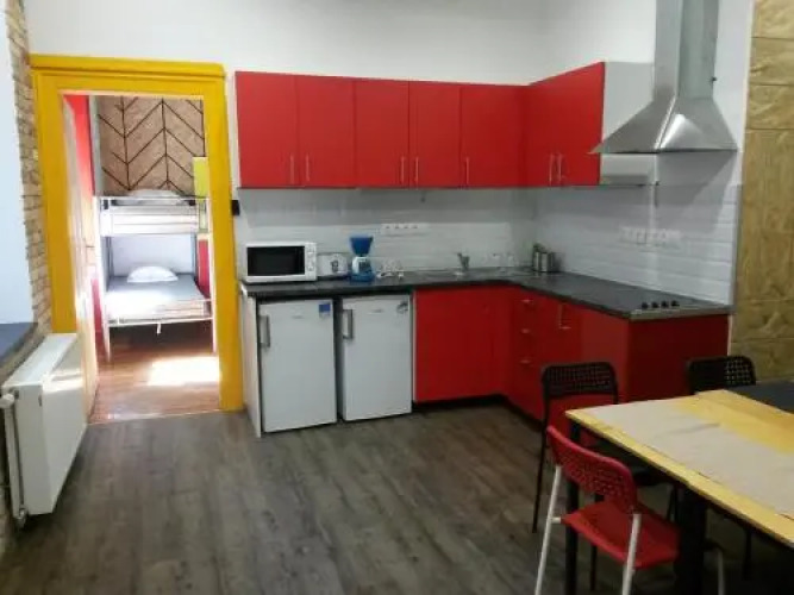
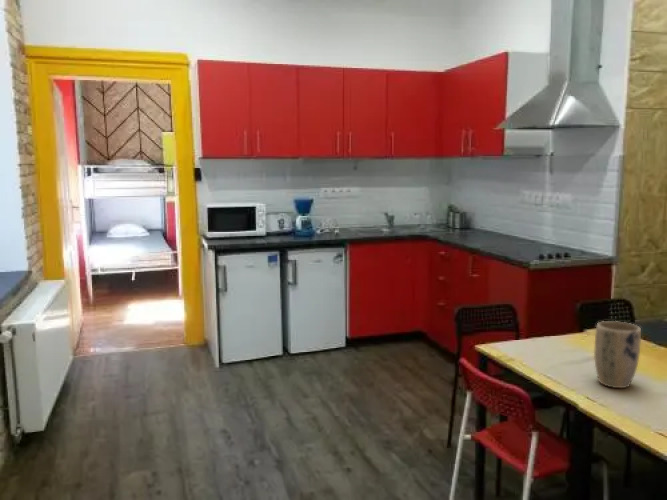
+ plant pot [593,320,642,389]
